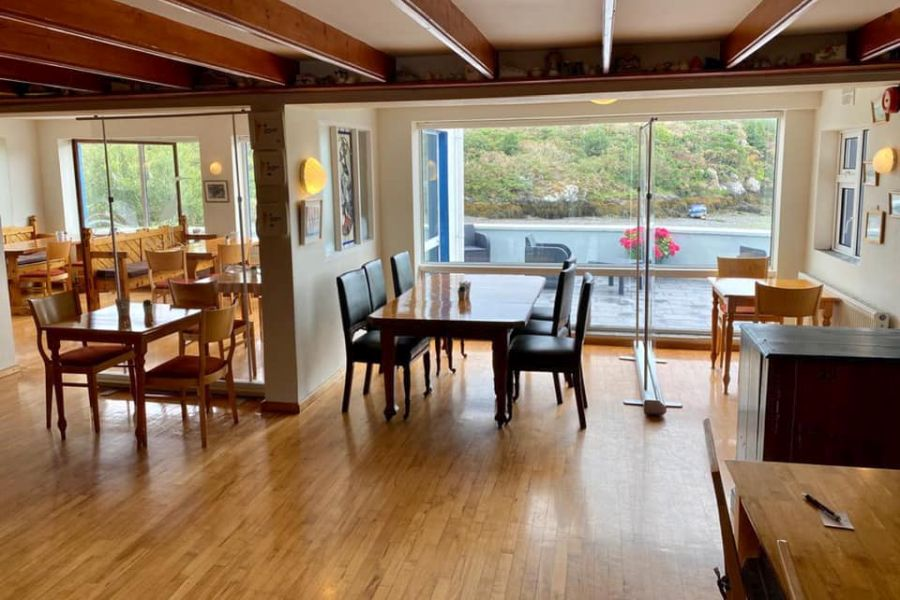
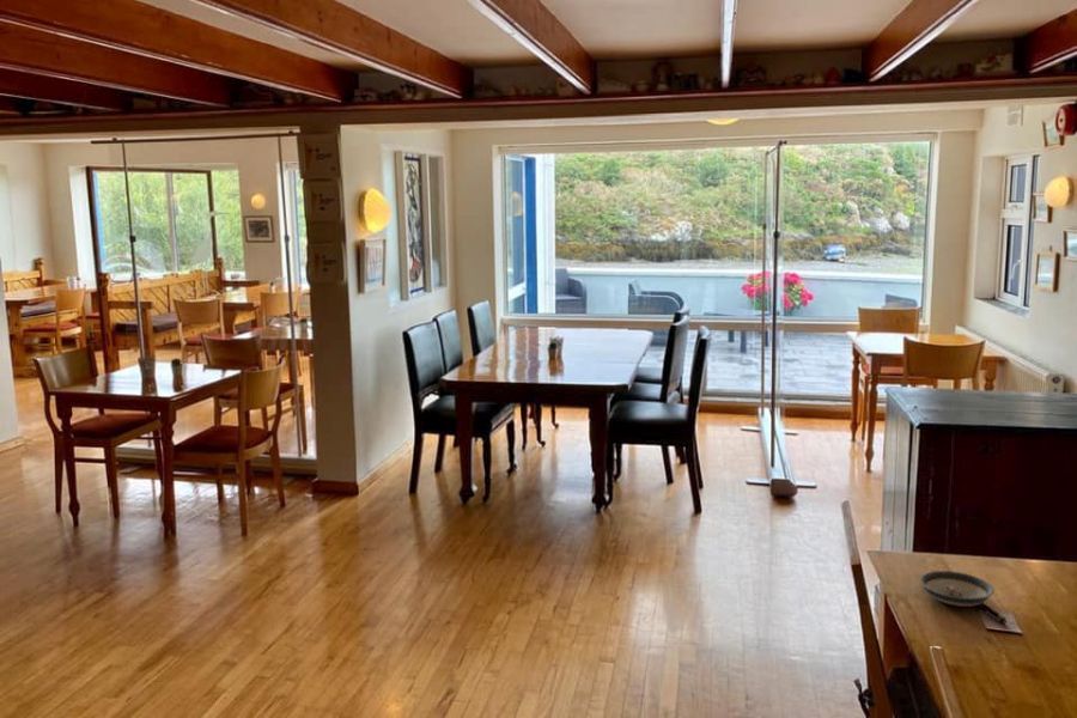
+ saucer [919,570,996,608]
